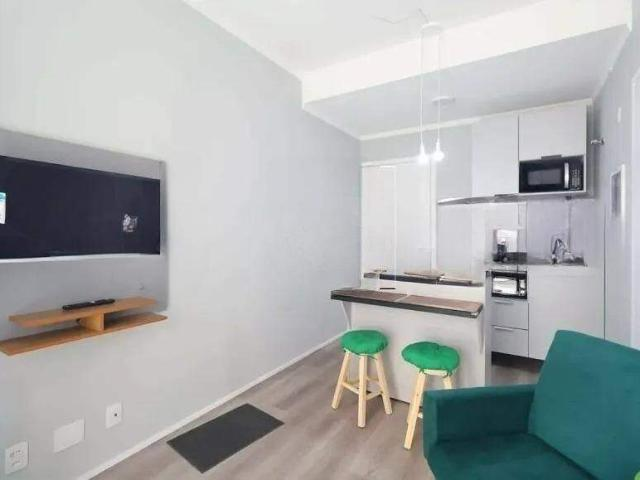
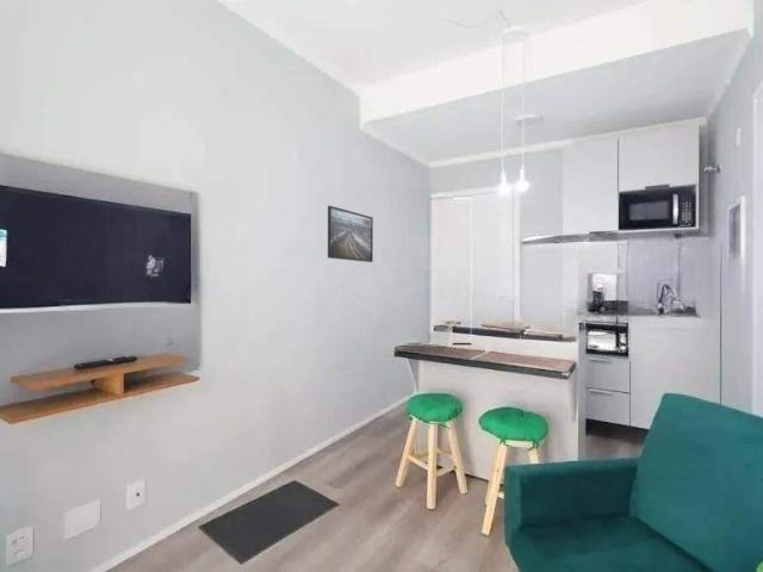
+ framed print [327,205,374,263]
